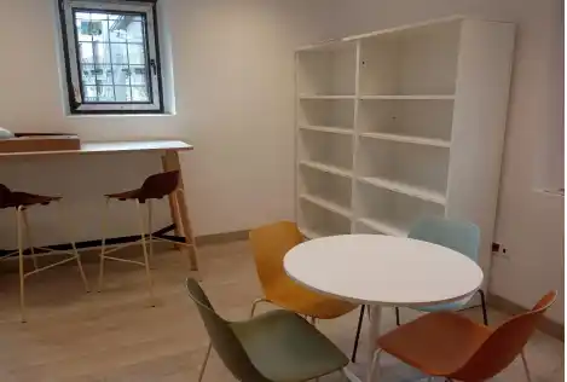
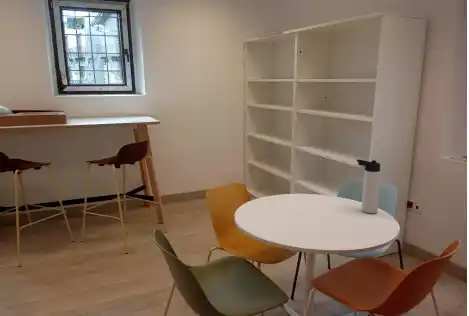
+ thermos bottle [356,158,381,214]
